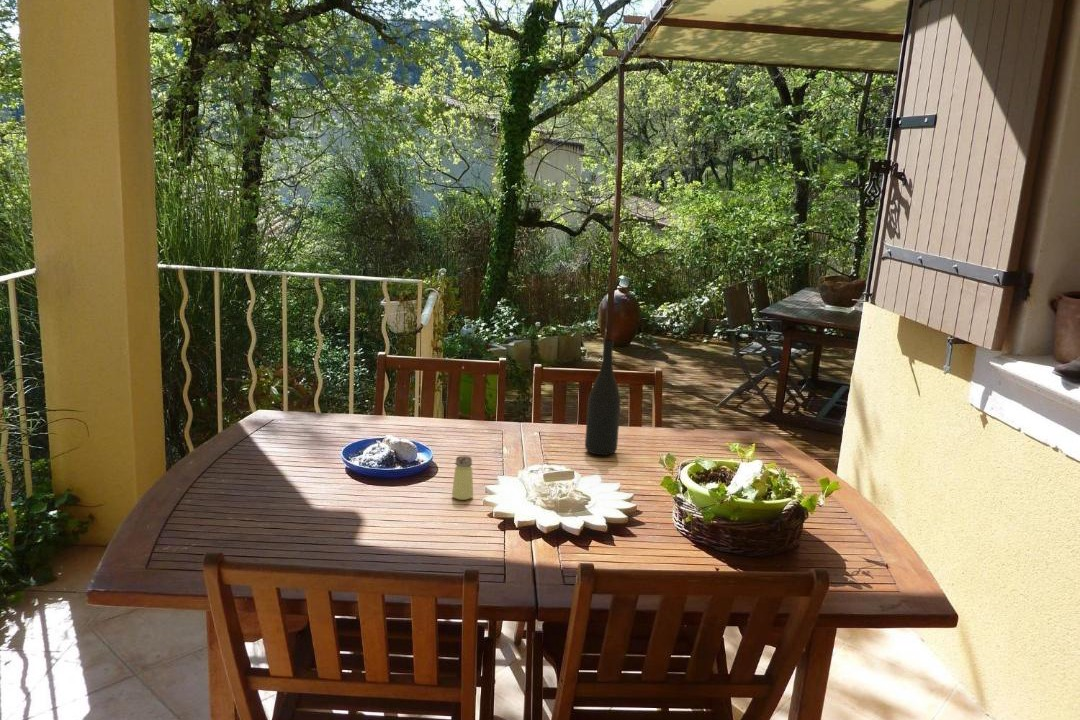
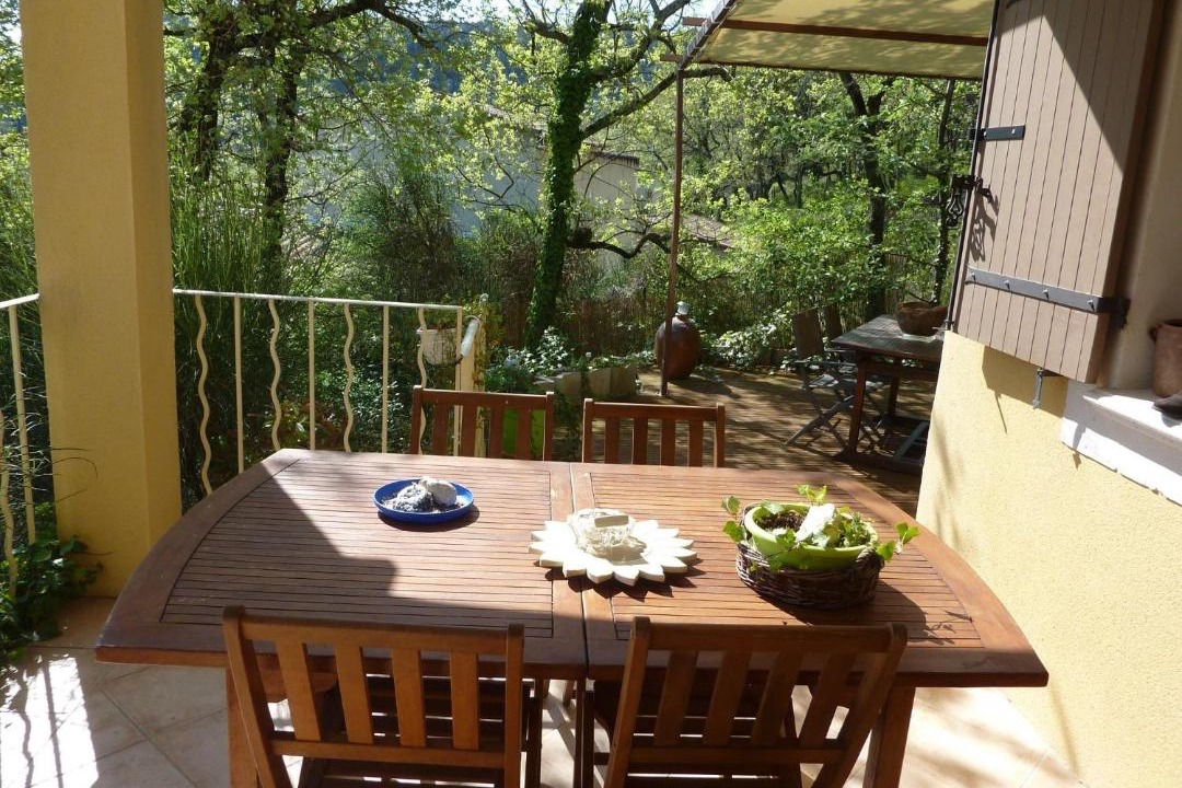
- wine bottle [584,338,622,456]
- saltshaker [451,455,474,501]
